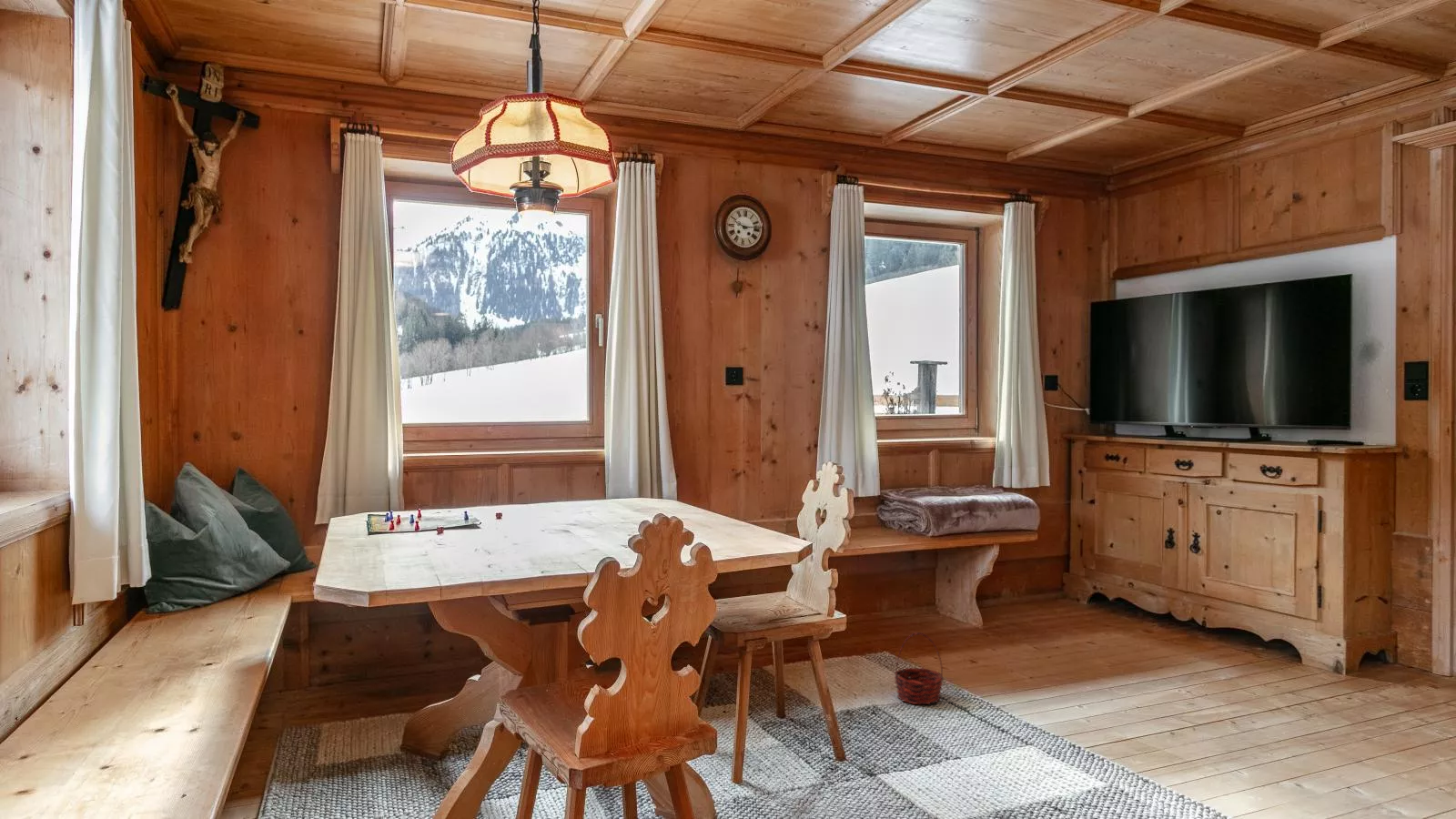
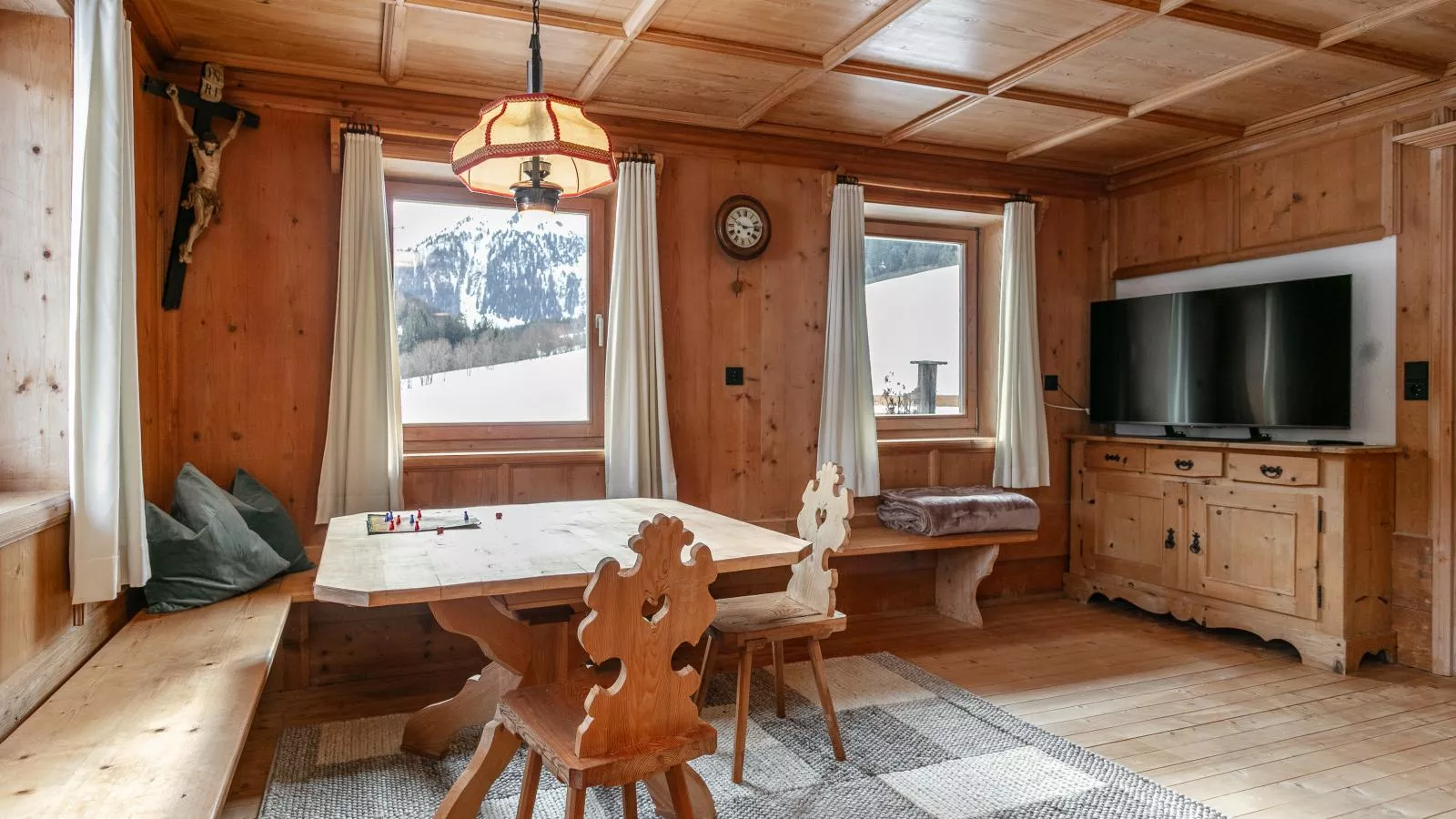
- basket [894,632,945,706]
